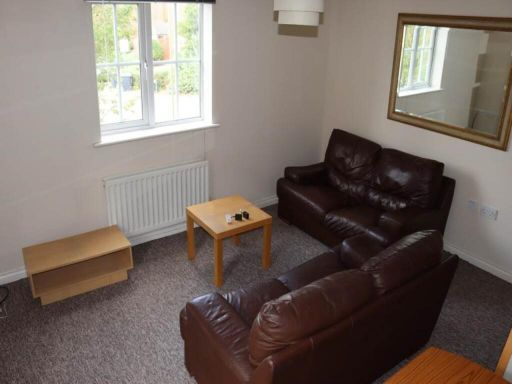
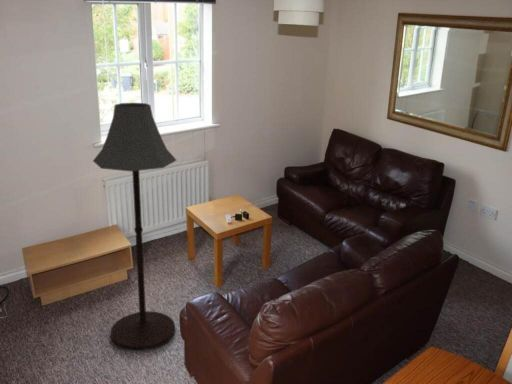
+ floor lamp [92,102,177,351]
